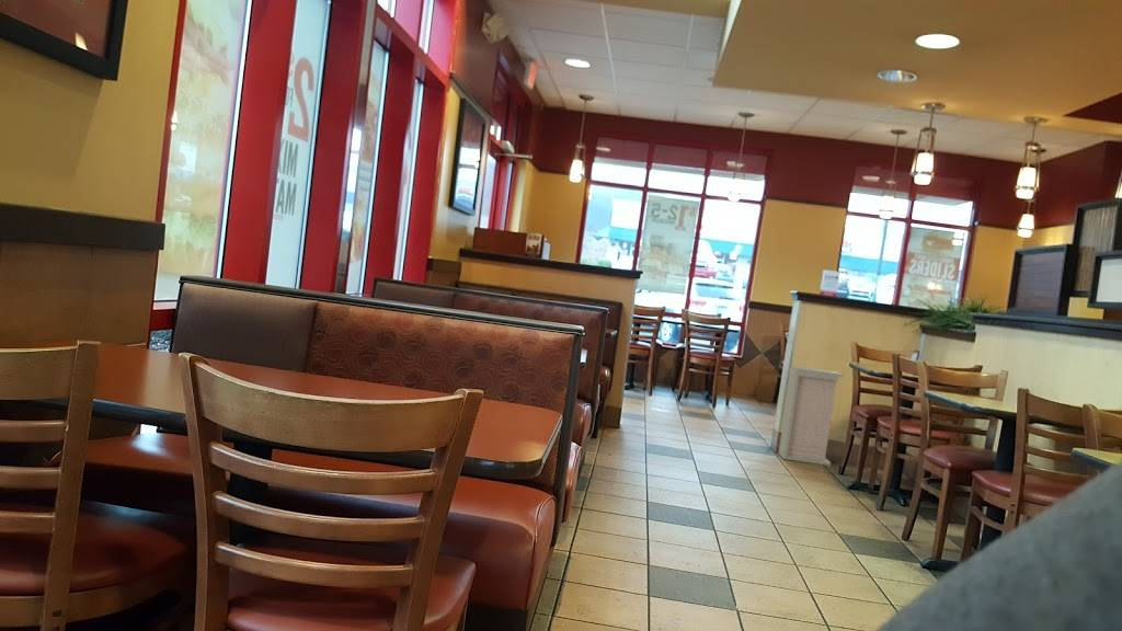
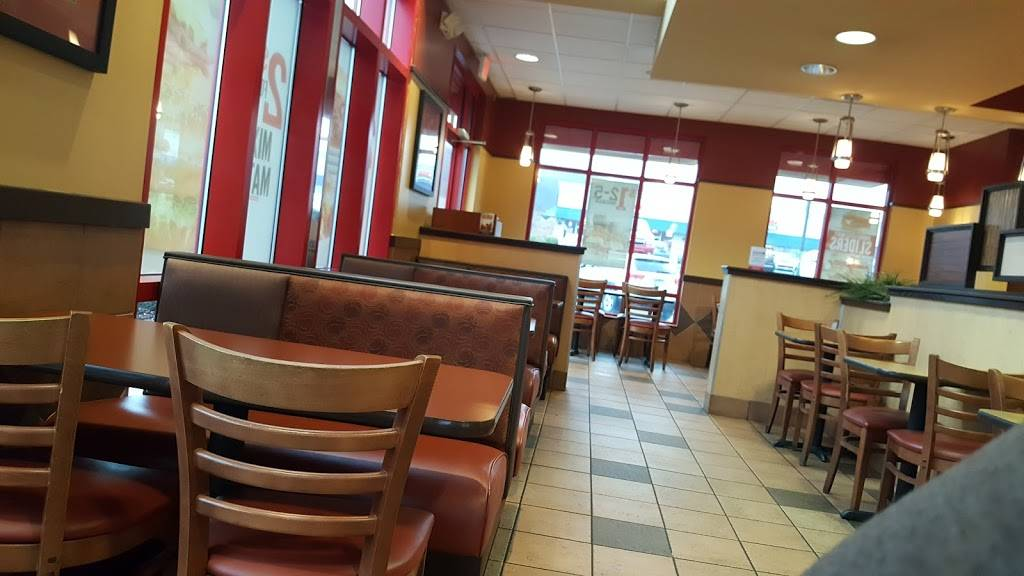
- storage cabinet [778,365,845,467]
